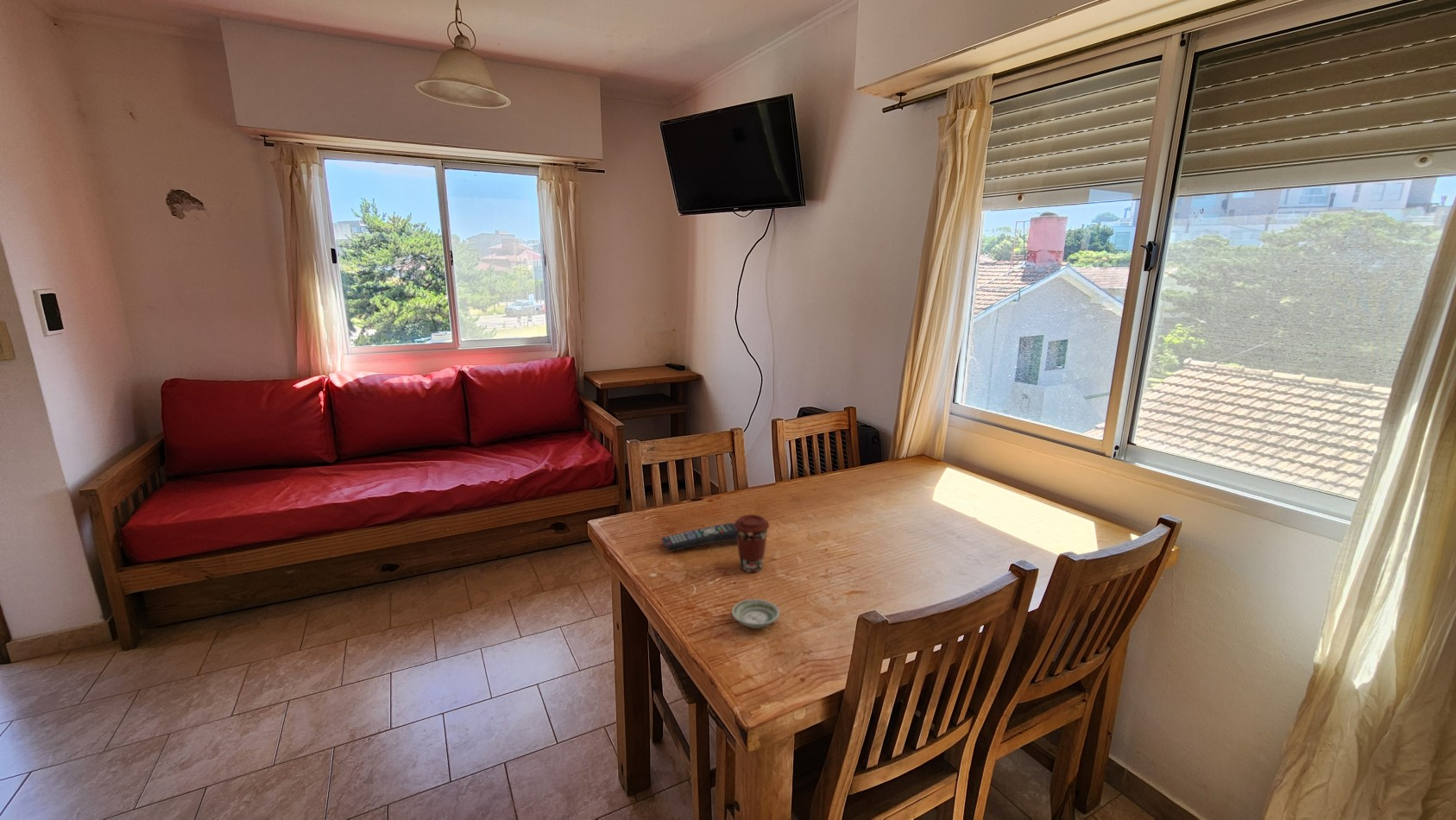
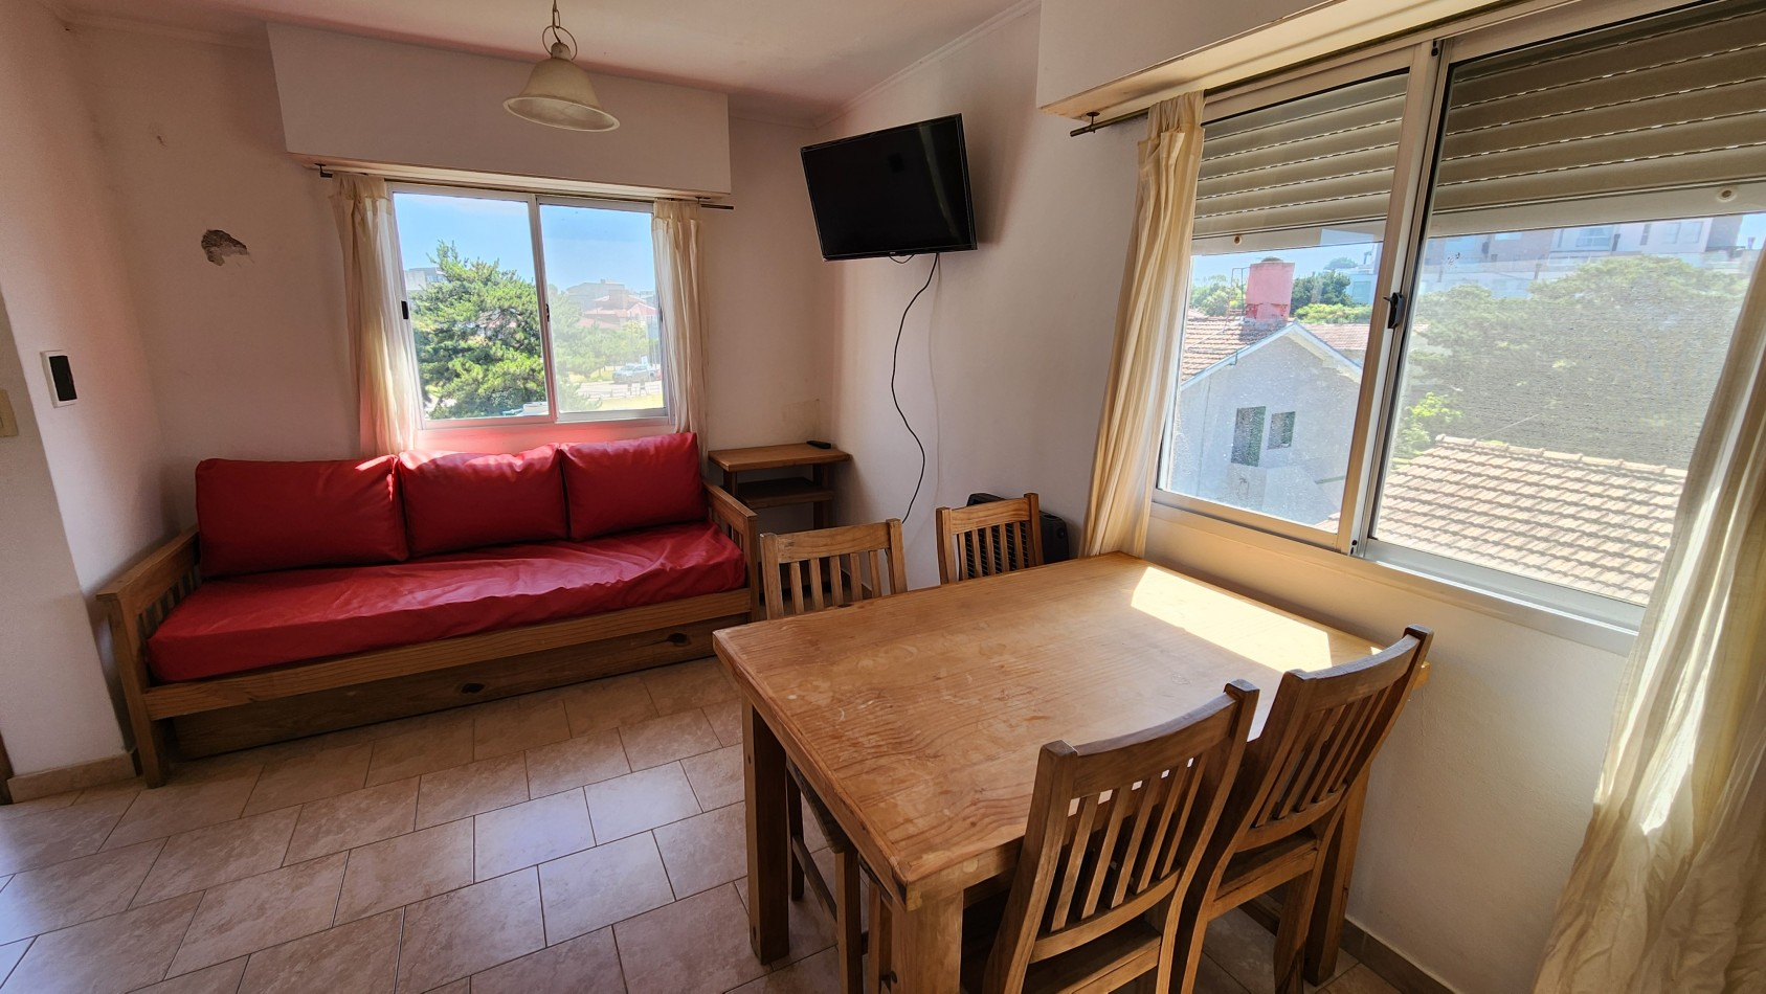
- coffee cup [734,514,771,573]
- remote control [661,522,737,552]
- saucer [731,598,780,629]
